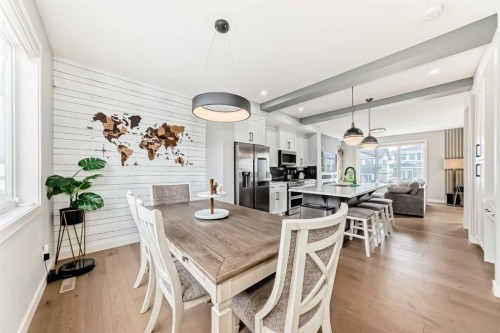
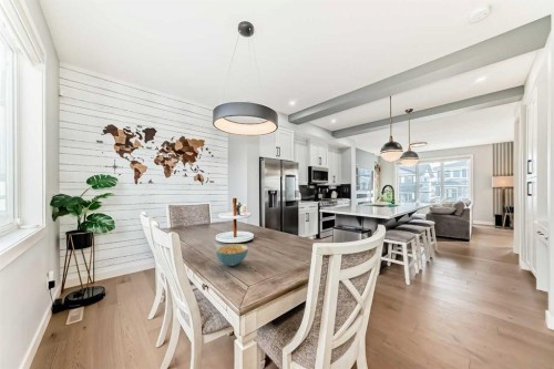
+ cereal bowl [215,243,249,267]
